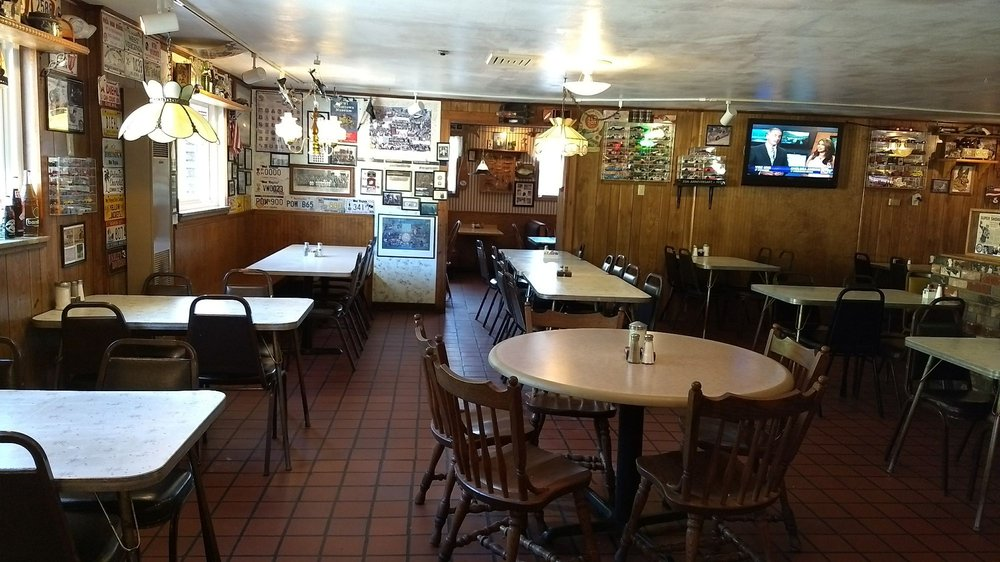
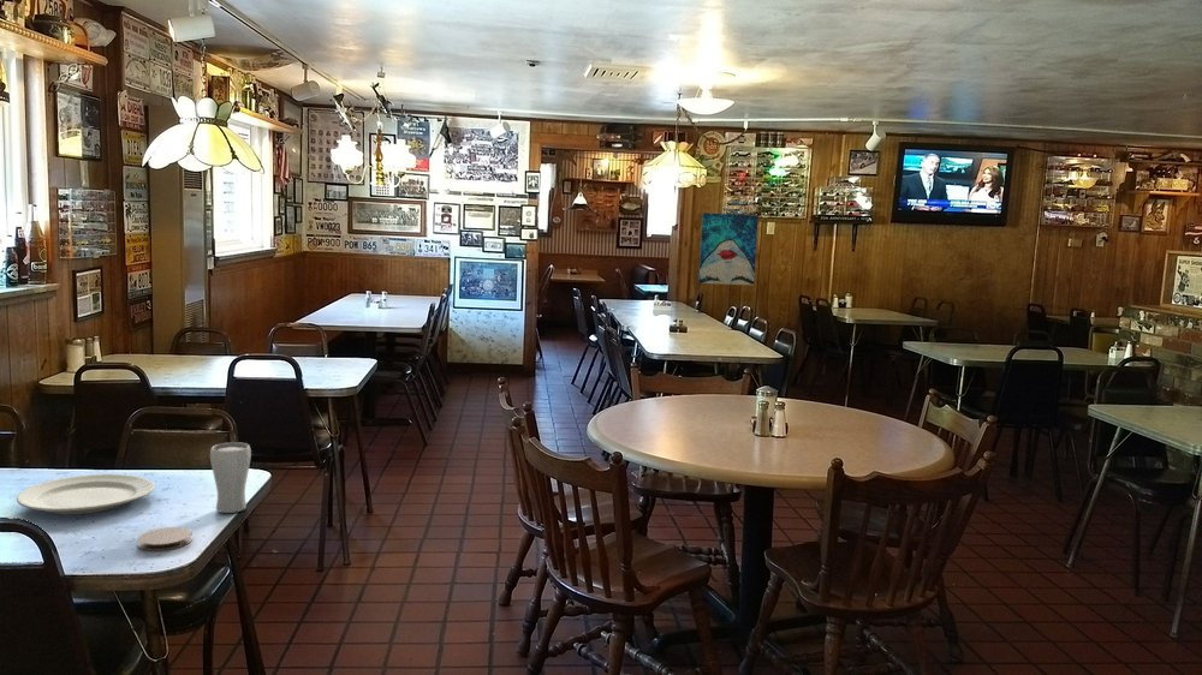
+ chinaware [16,473,156,515]
+ wall art [697,211,760,286]
+ coaster [136,526,194,552]
+ drinking glass [209,441,252,514]
